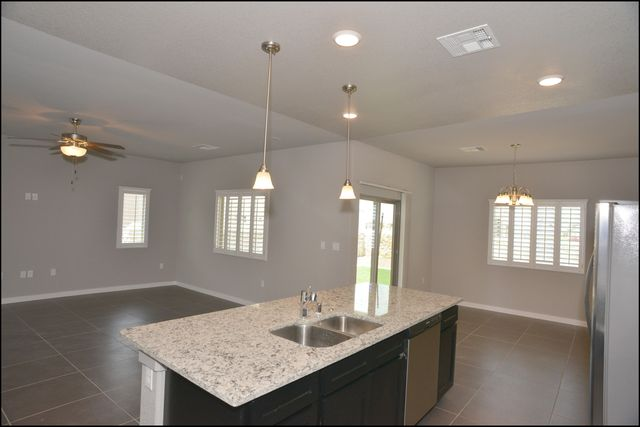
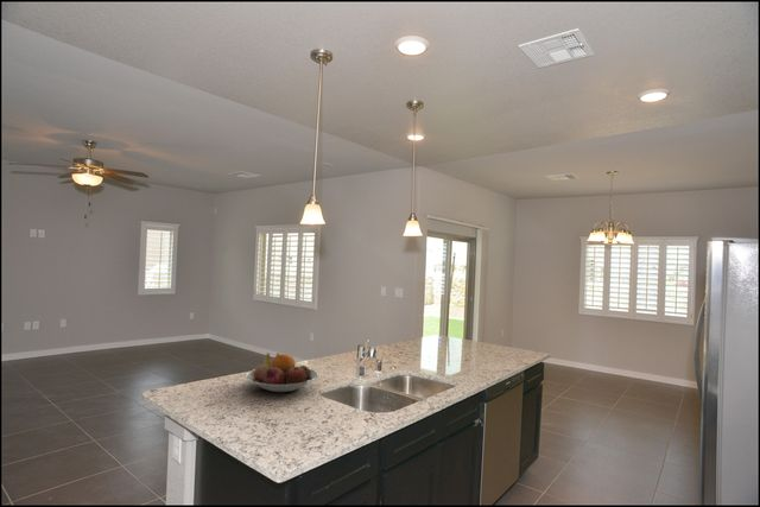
+ fruit bowl [245,353,319,393]
